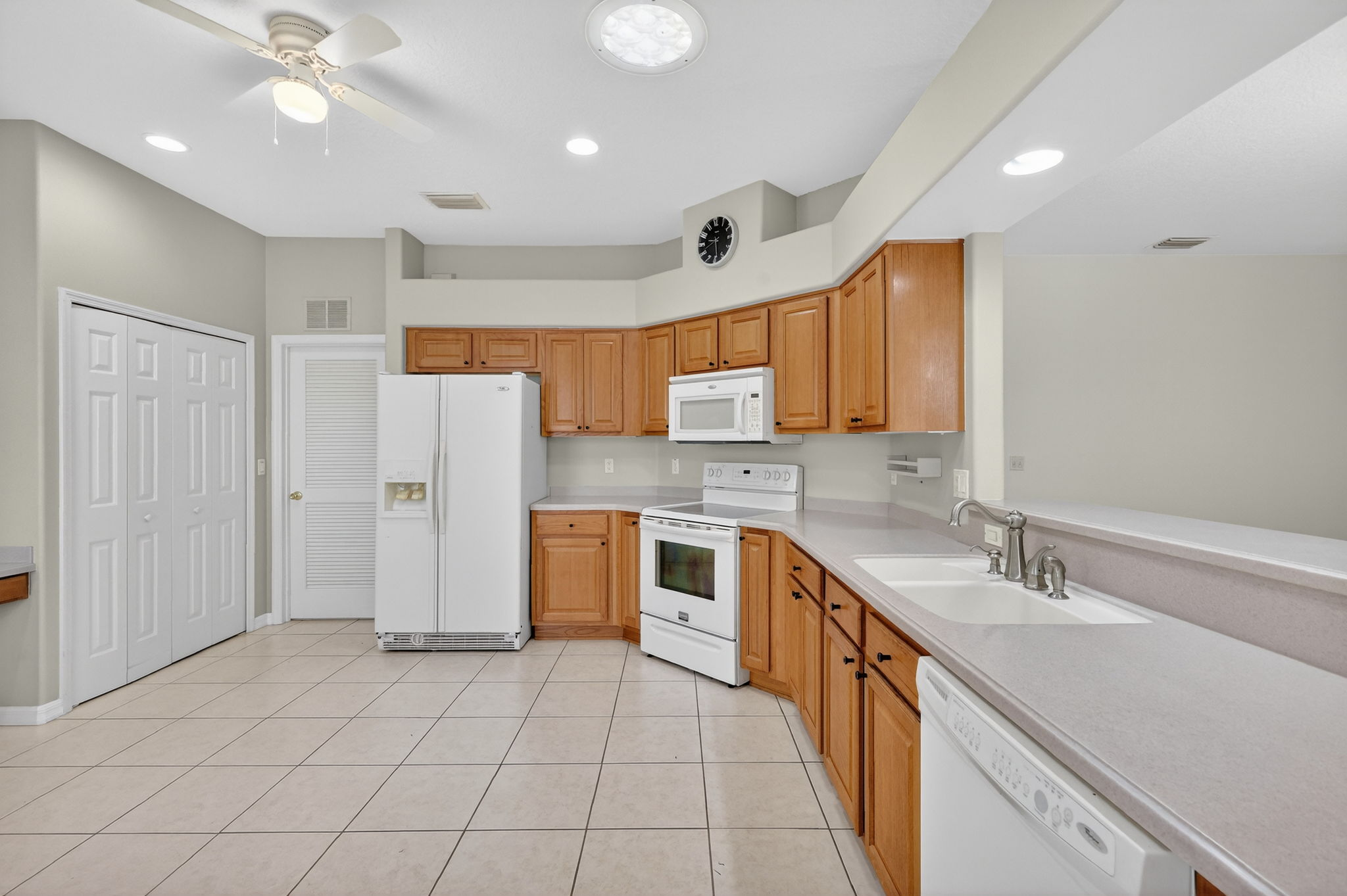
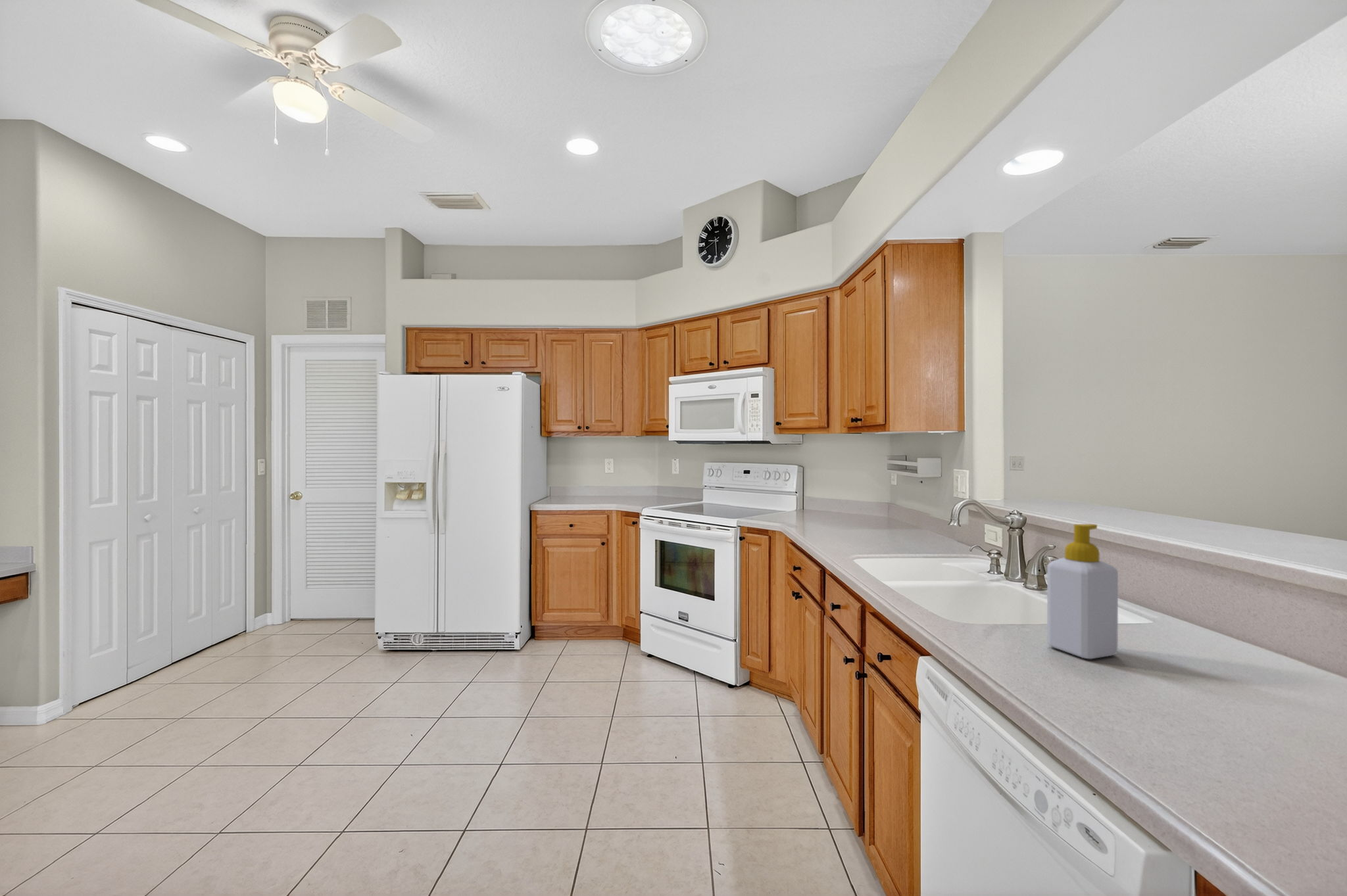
+ soap bottle [1046,523,1119,659]
